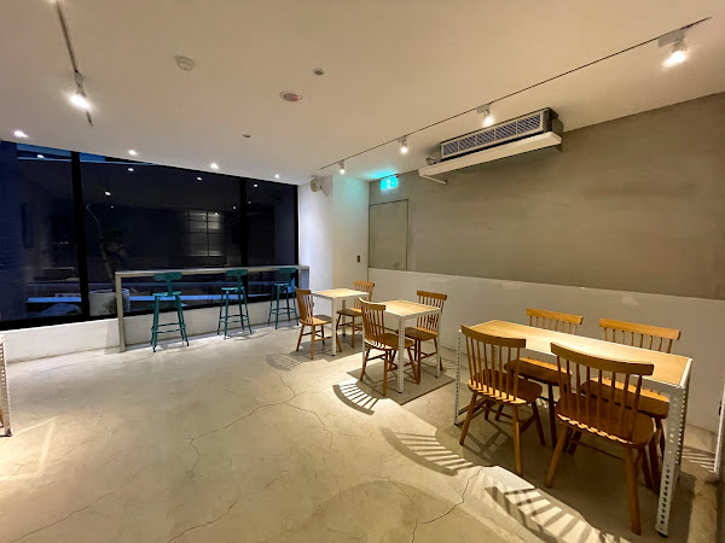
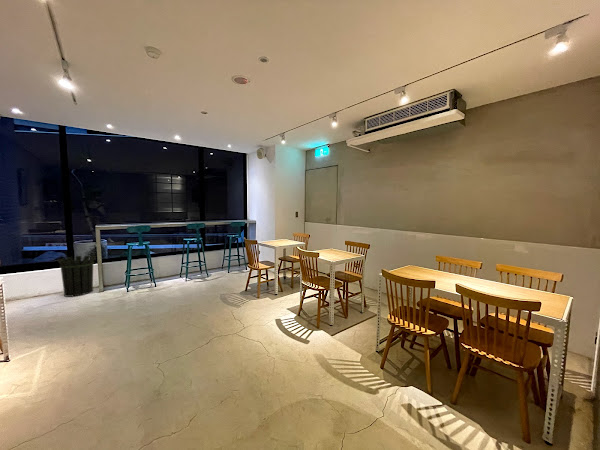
+ waste bin [56,255,97,298]
